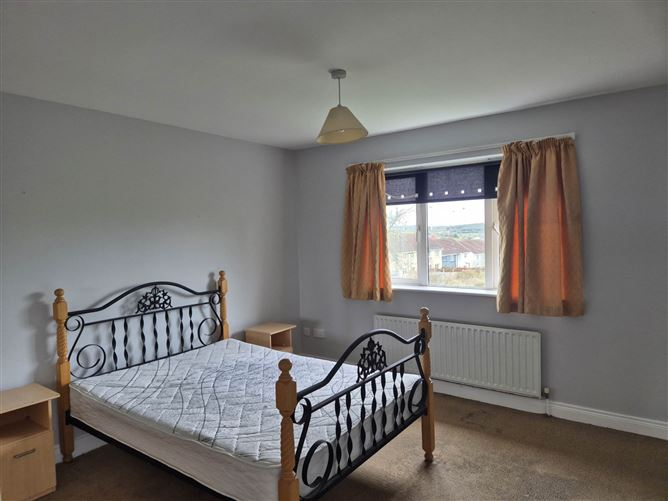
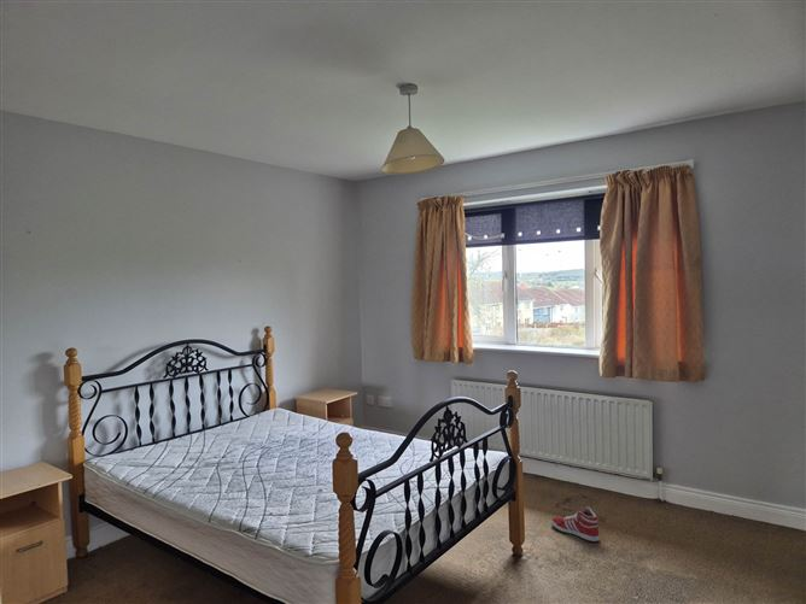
+ sneaker [550,506,601,543]
